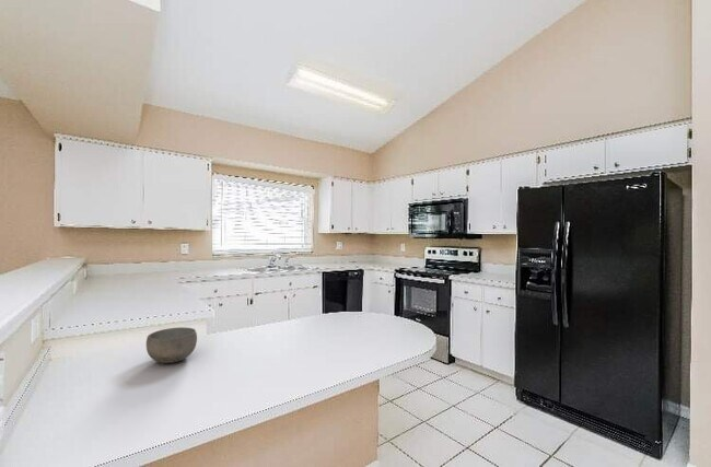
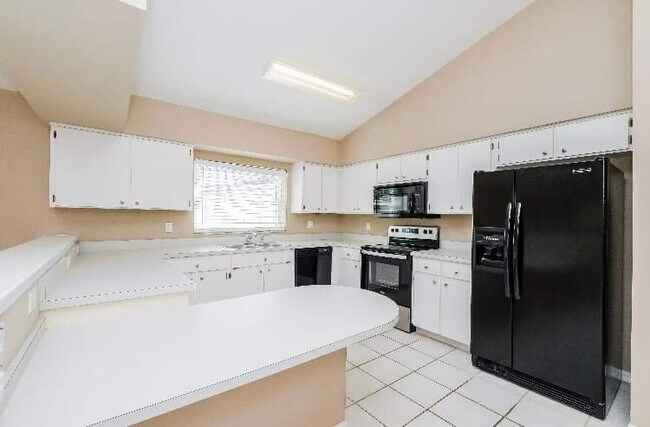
- bowl [145,326,198,364]
